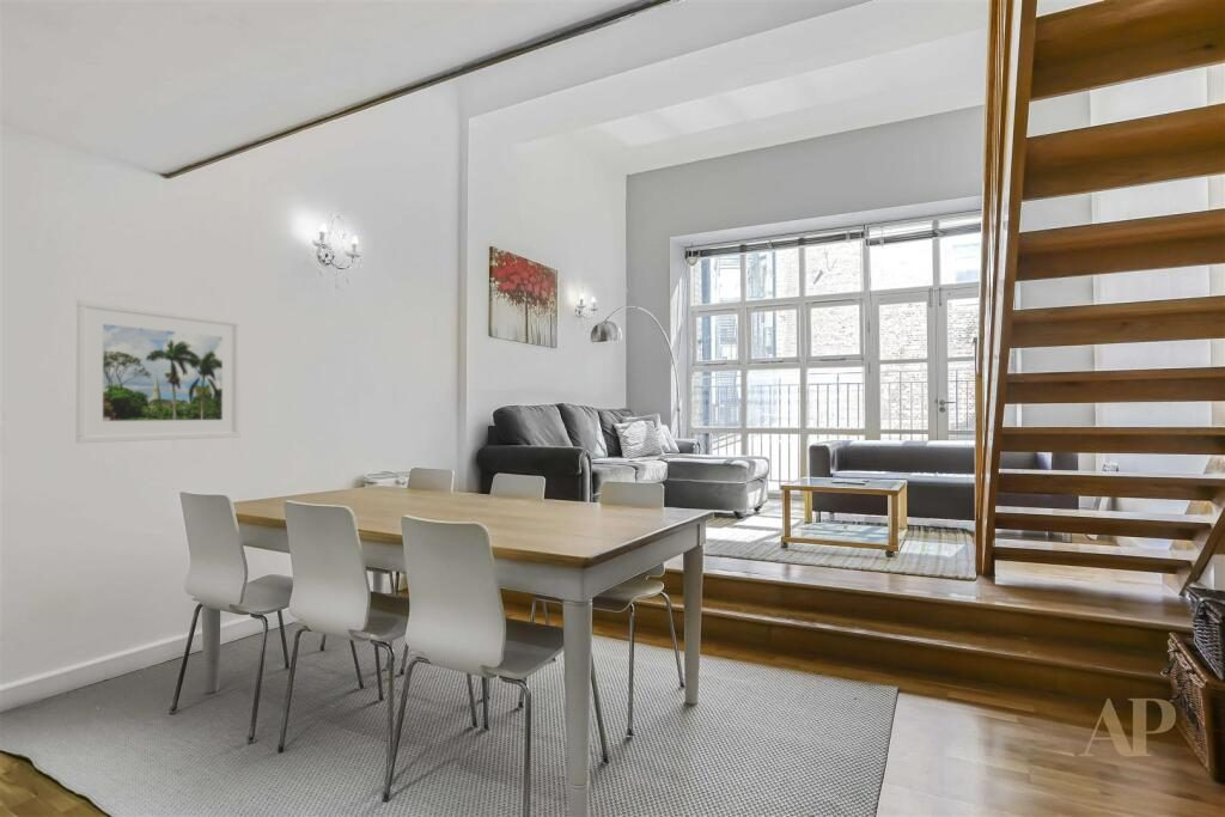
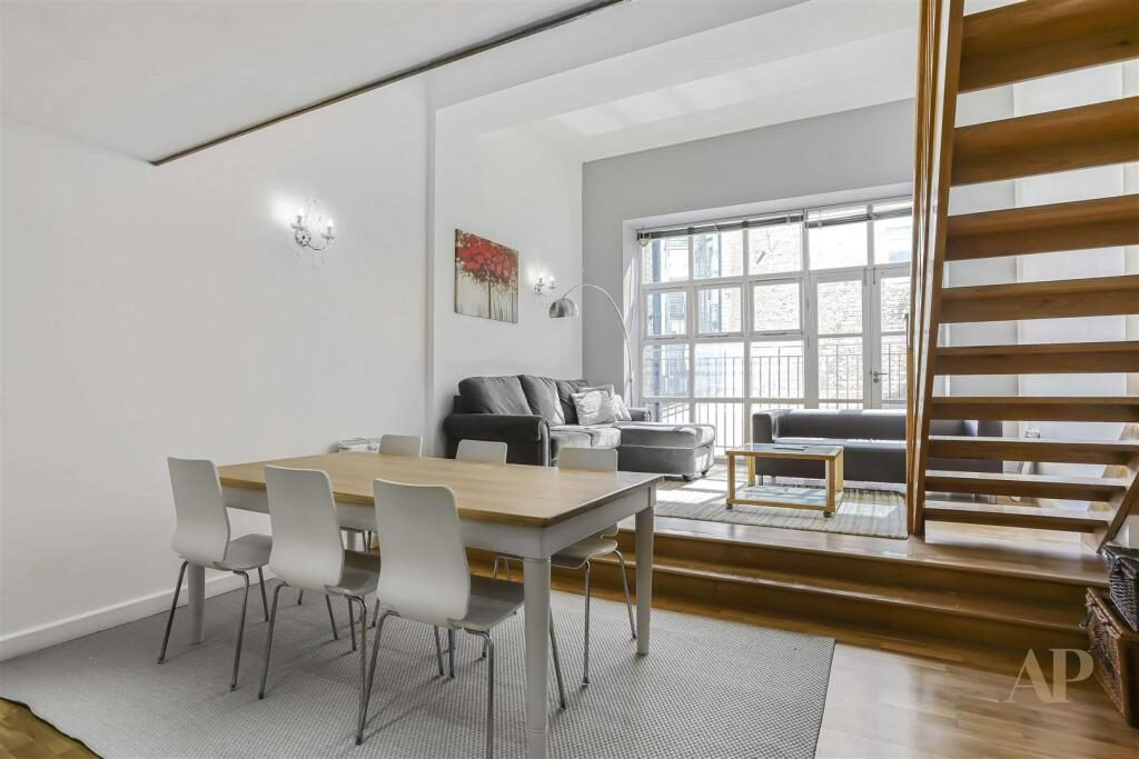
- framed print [75,299,242,444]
